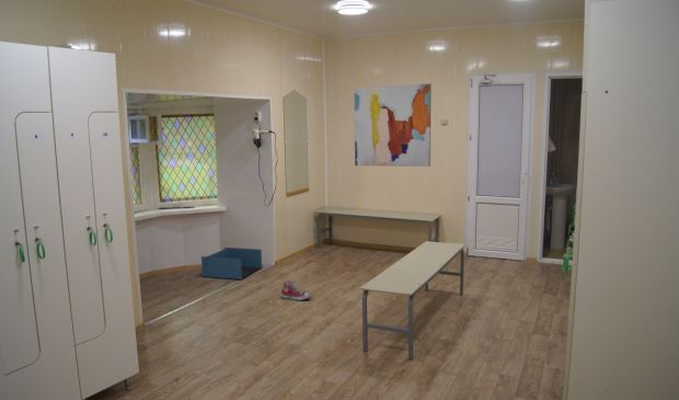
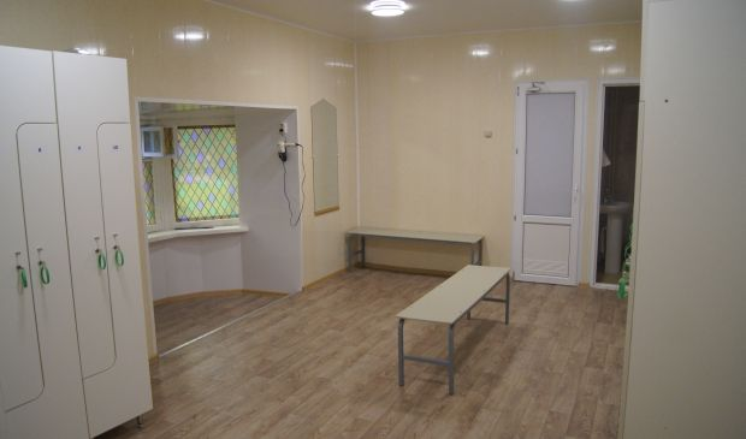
- wall art [354,82,433,168]
- storage bin [200,247,263,281]
- shoe [279,278,312,301]
